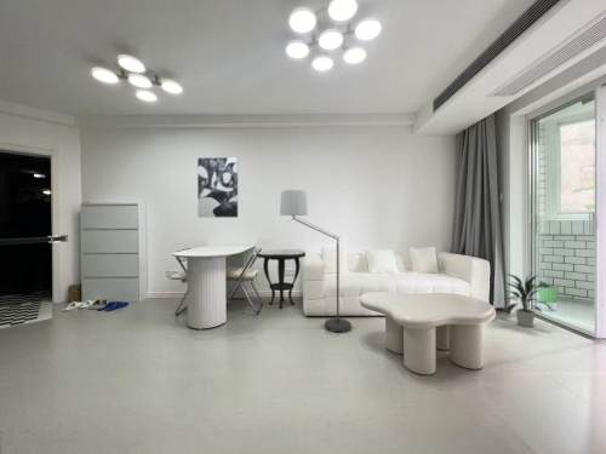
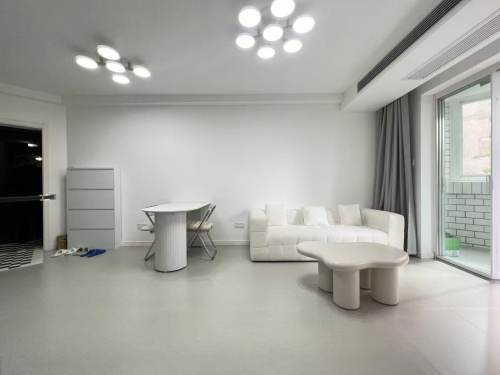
- side table [255,248,307,310]
- floor lamp [279,189,354,337]
- wall art [196,156,239,219]
- indoor plant [503,272,555,328]
